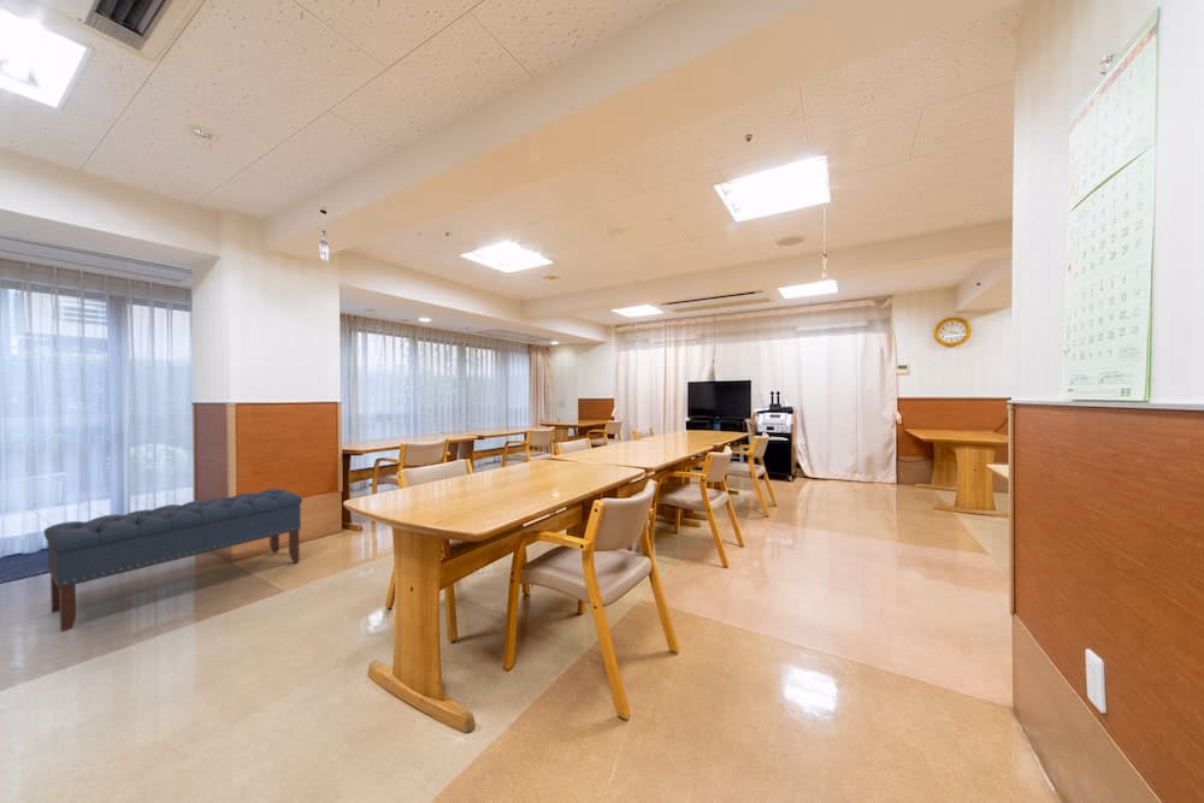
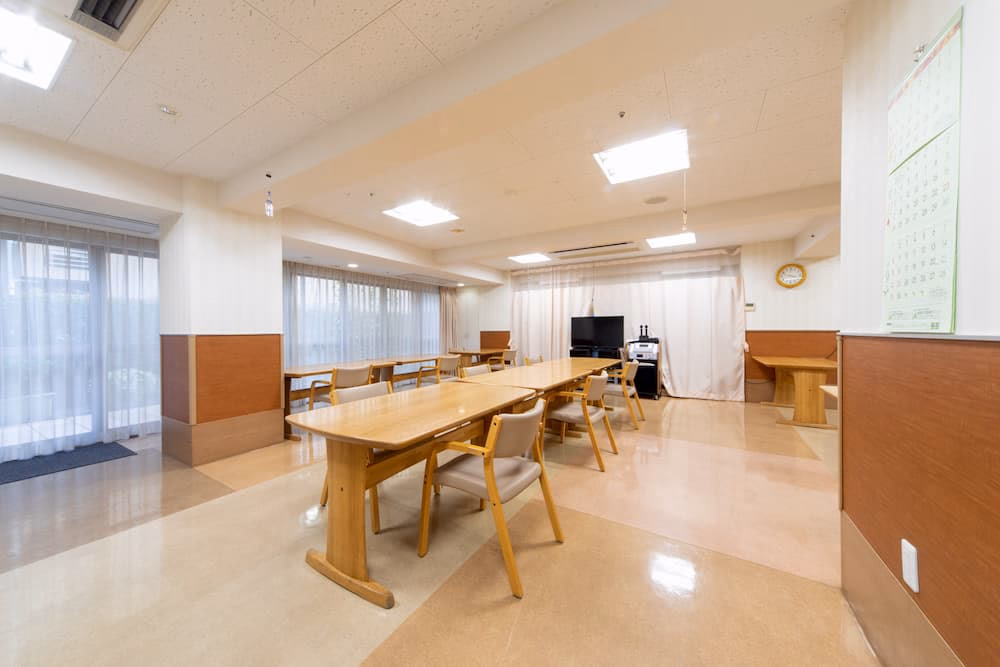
- bench [42,488,303,633]
